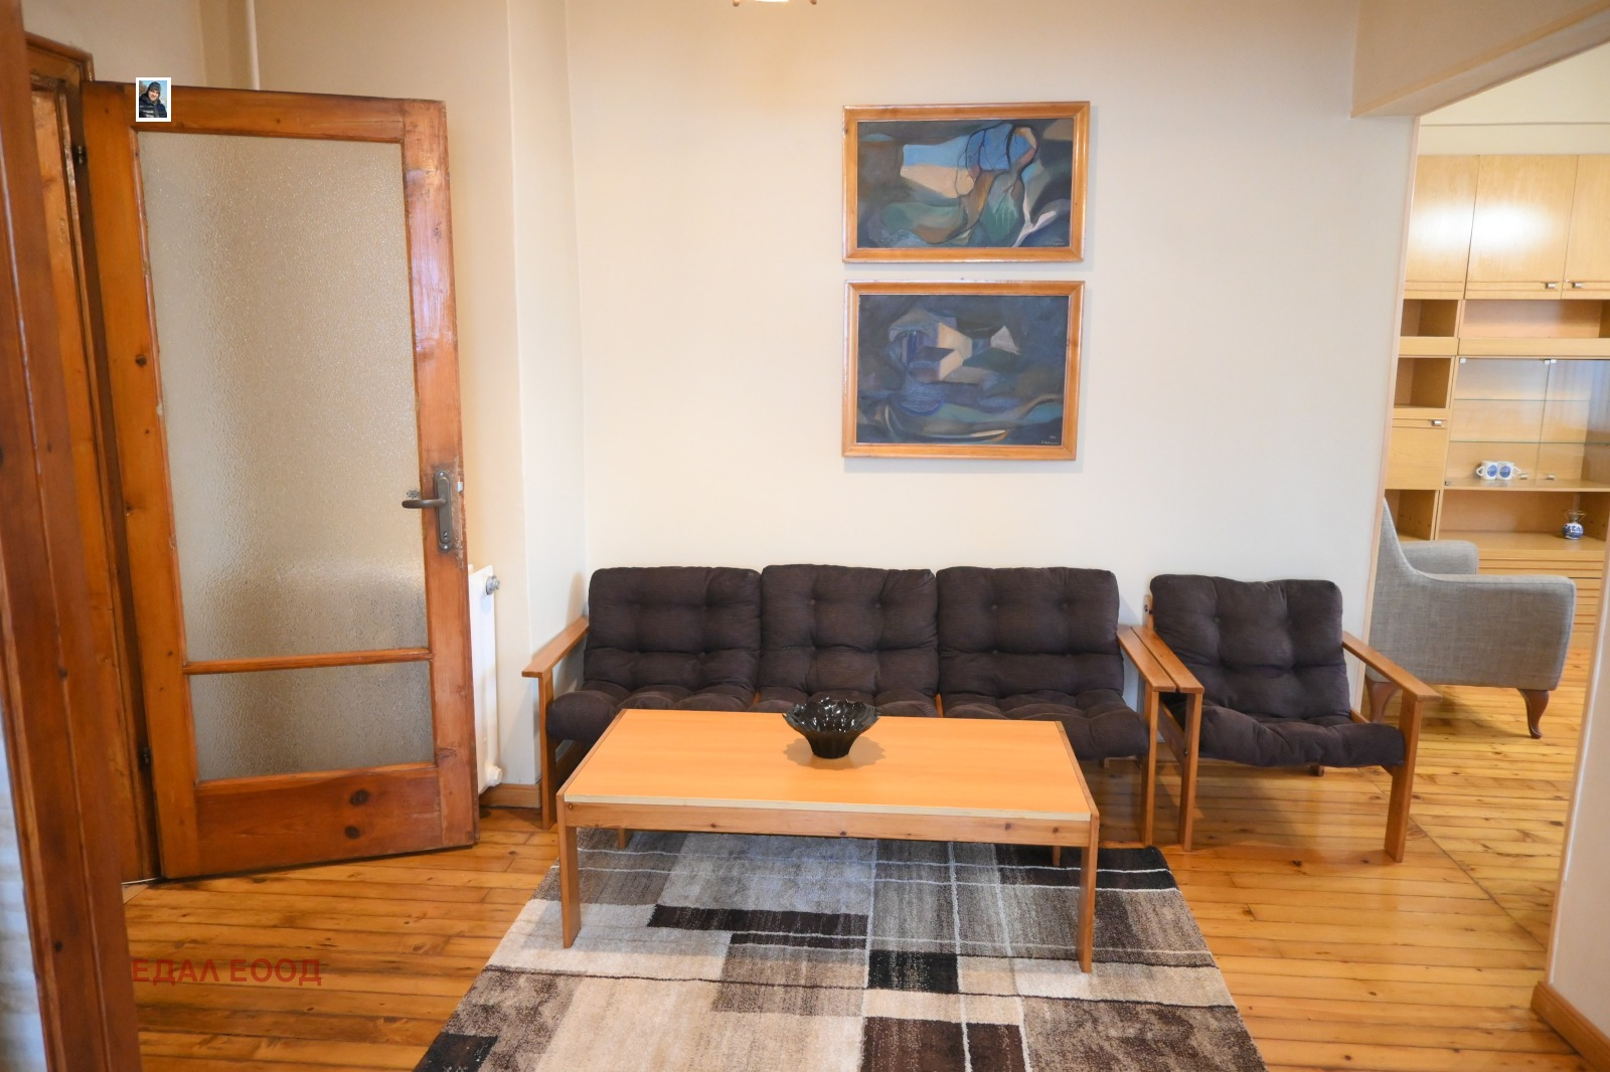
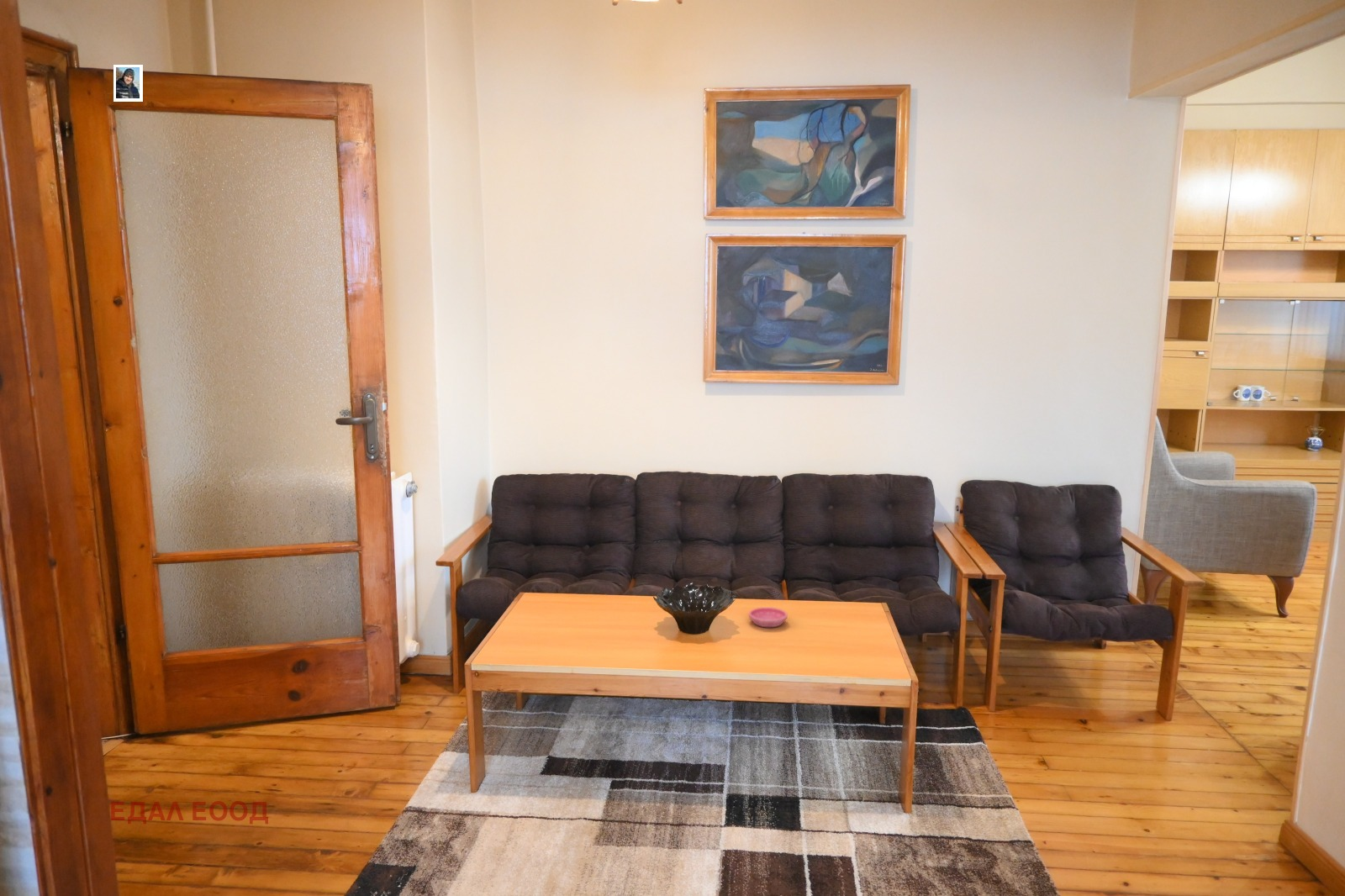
+ saucer [748,607,789,628]
